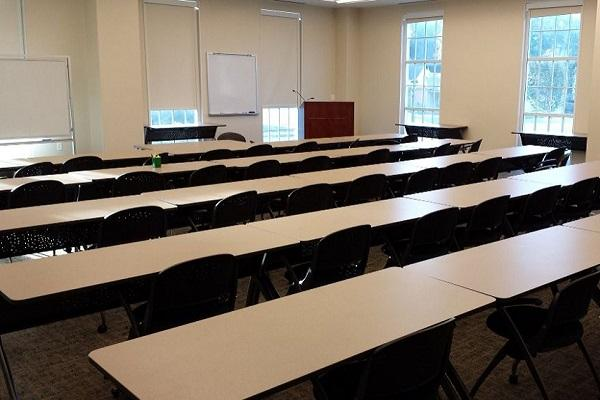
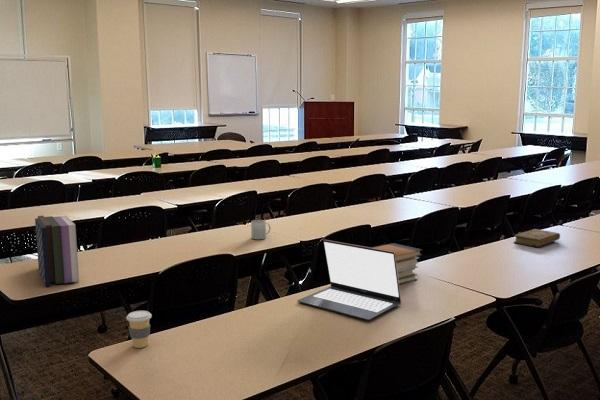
+ mug [250,219,272,240]
+ book stack [373,242,423,285]
+ books [34,215,80,287]
+ laptop [296,239,402,321]
+ book [512,228,561,248]
+ coffee cup [125,310,153,349]
